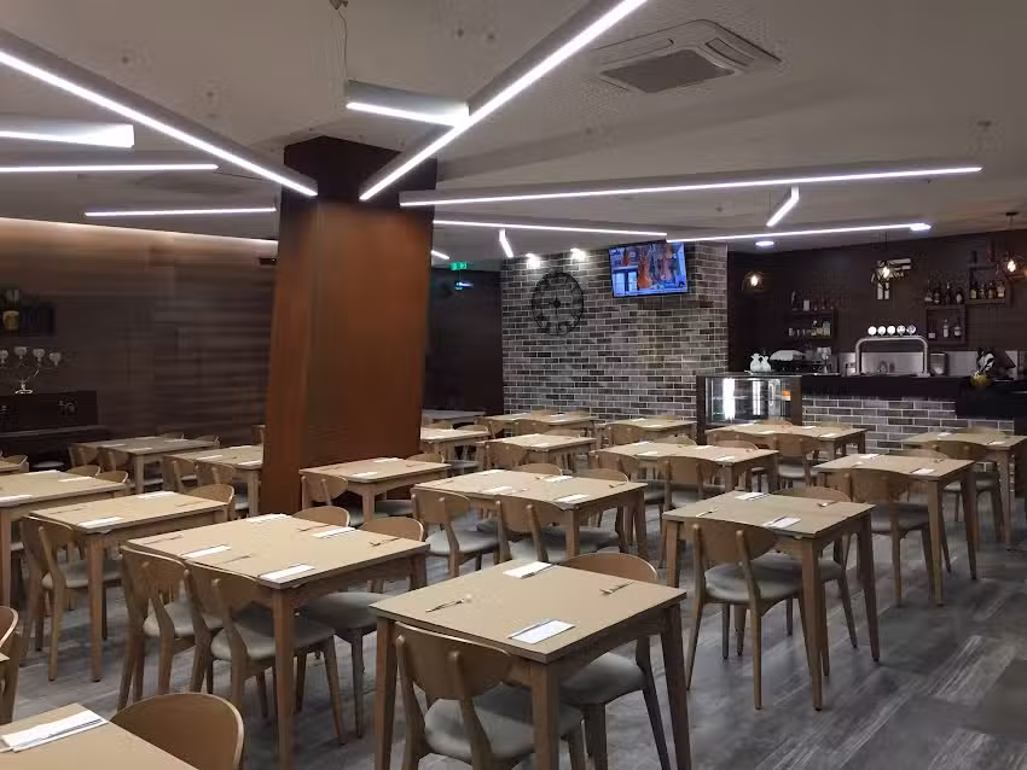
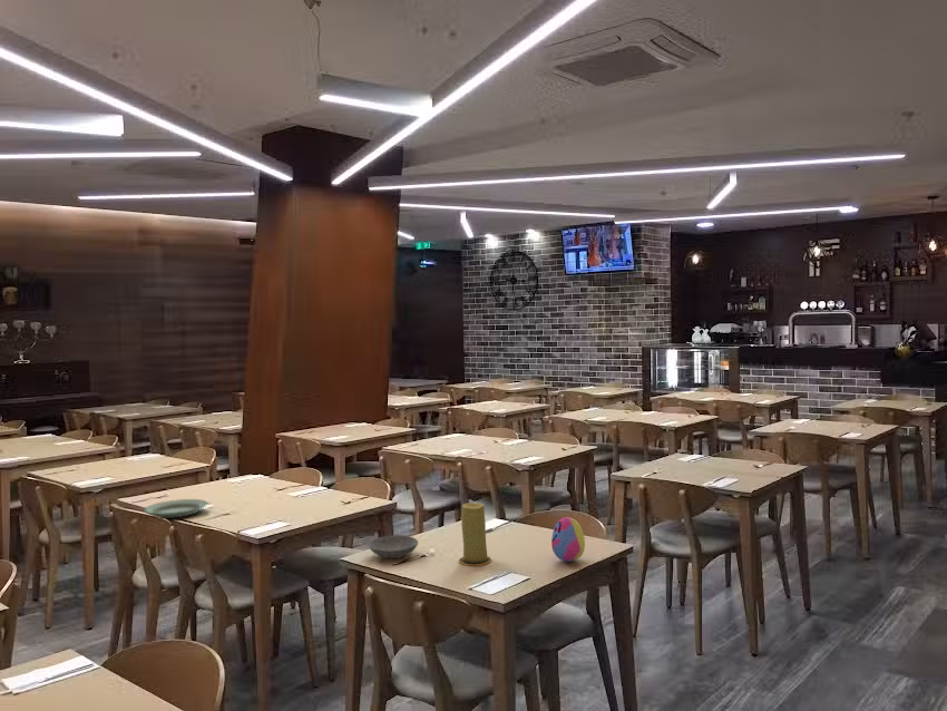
+ bowl [368,534,419,559]
+ decorative egg [550,516,586,563]
+ plate [143,498,209,519]
+ candle [458,501,492,567]
